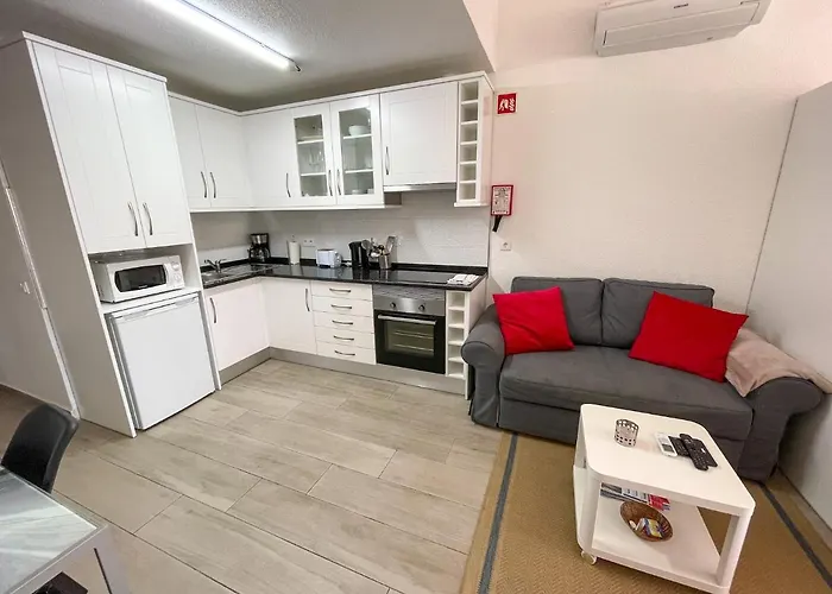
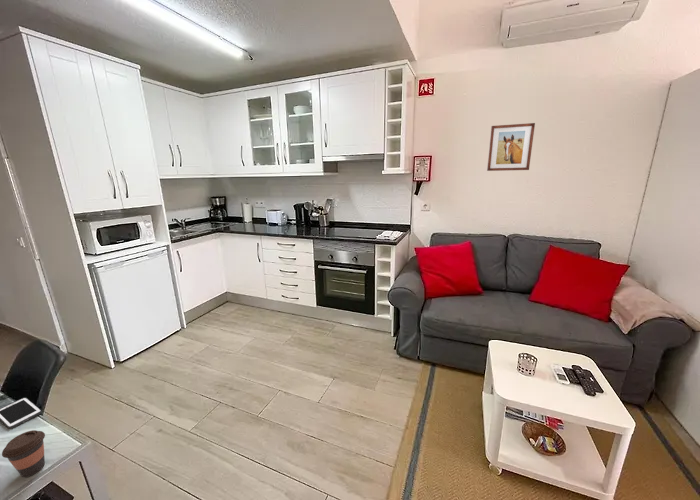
+ coffee cup [1,429,46,478]
+ cell phone [0,397,42,430]
+ wall art [486,122,536,172]
